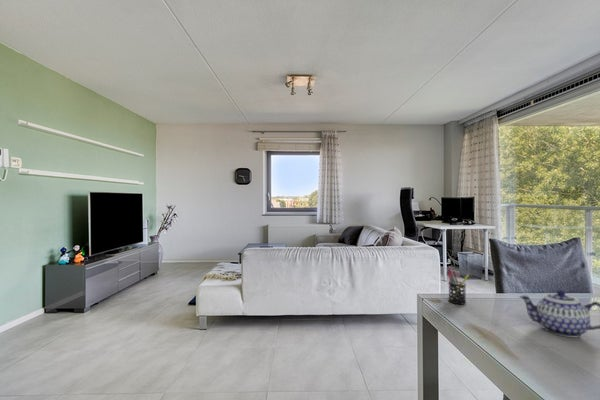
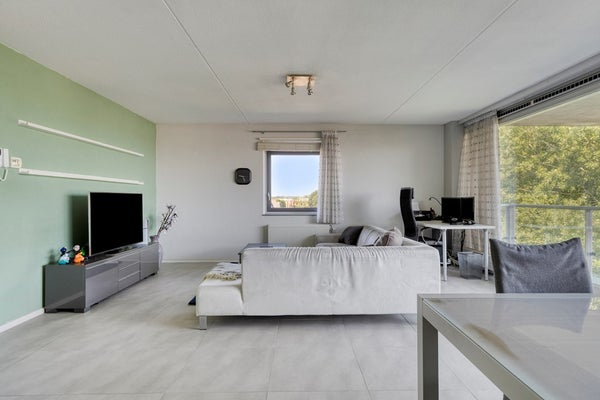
- pen holder [446,267,470,305]
- teapot [518,289,600,338]
